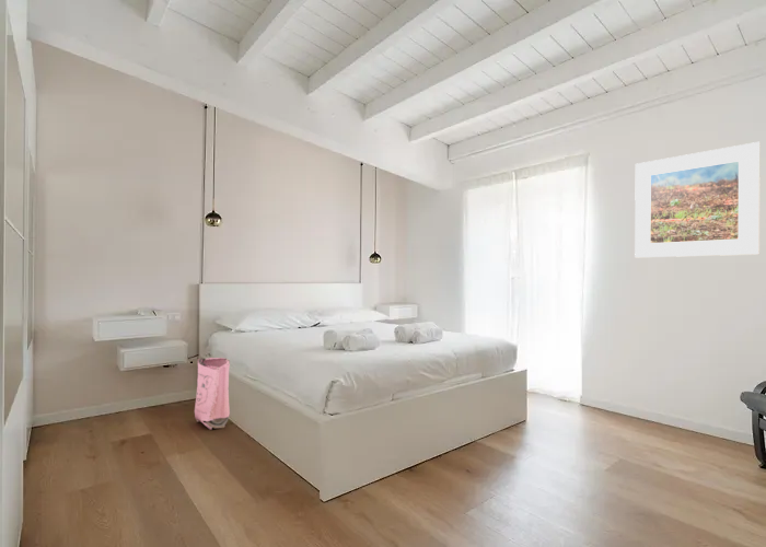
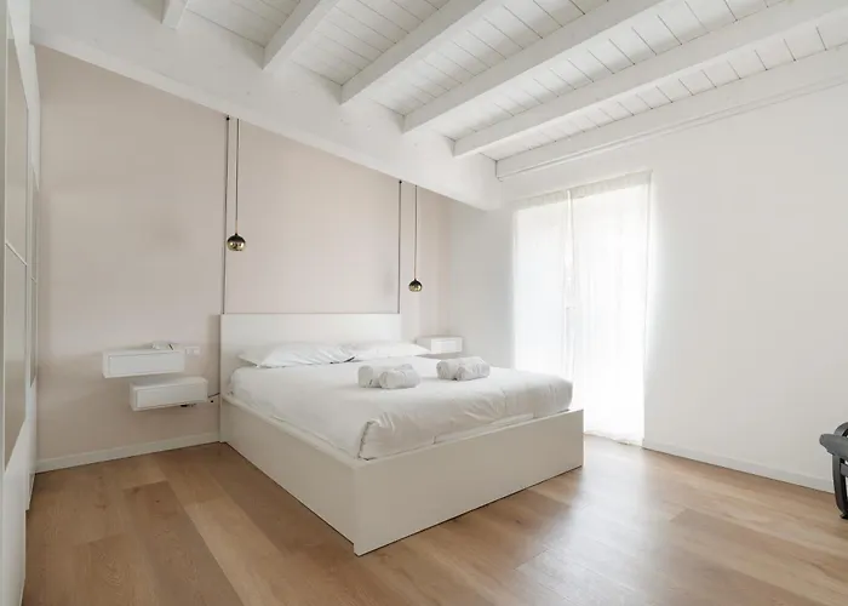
- bag [194,357,231,431]
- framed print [634,141,762,258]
